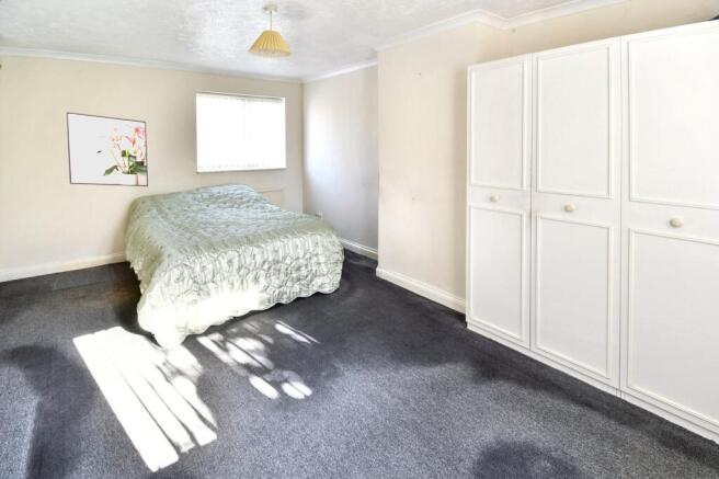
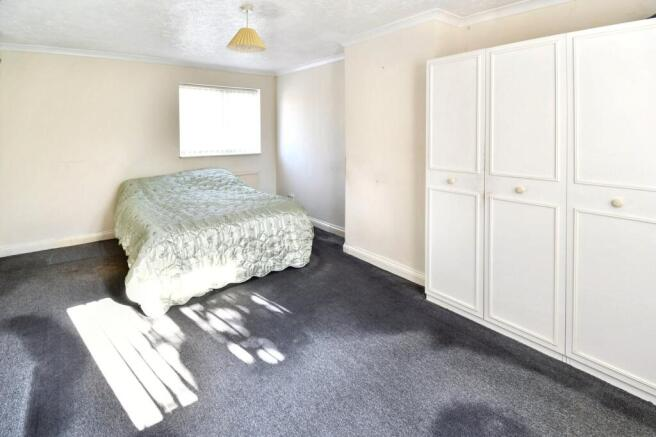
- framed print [66,111,149,187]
